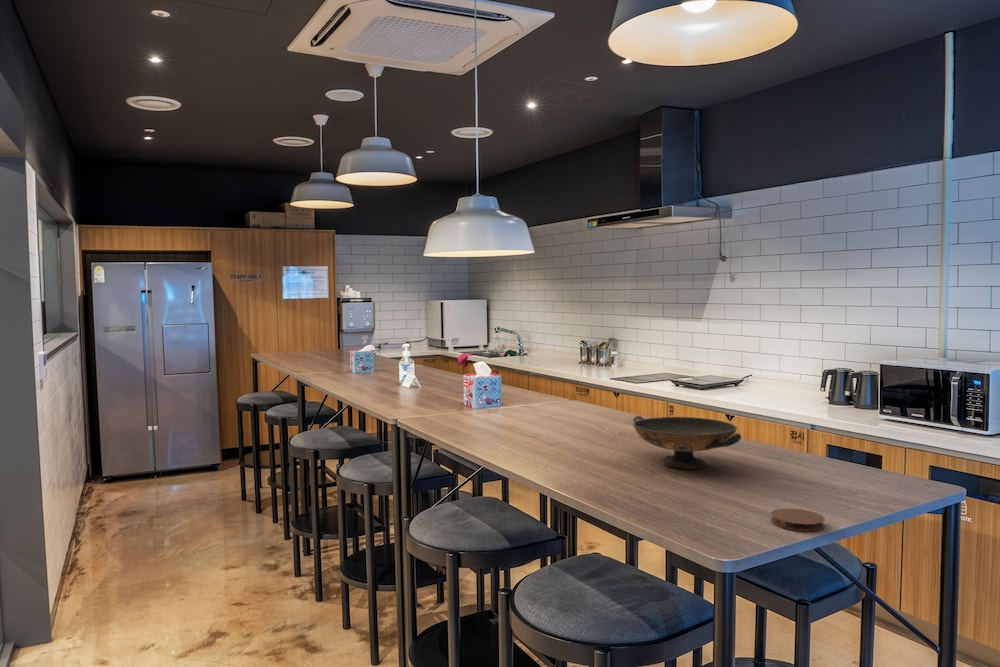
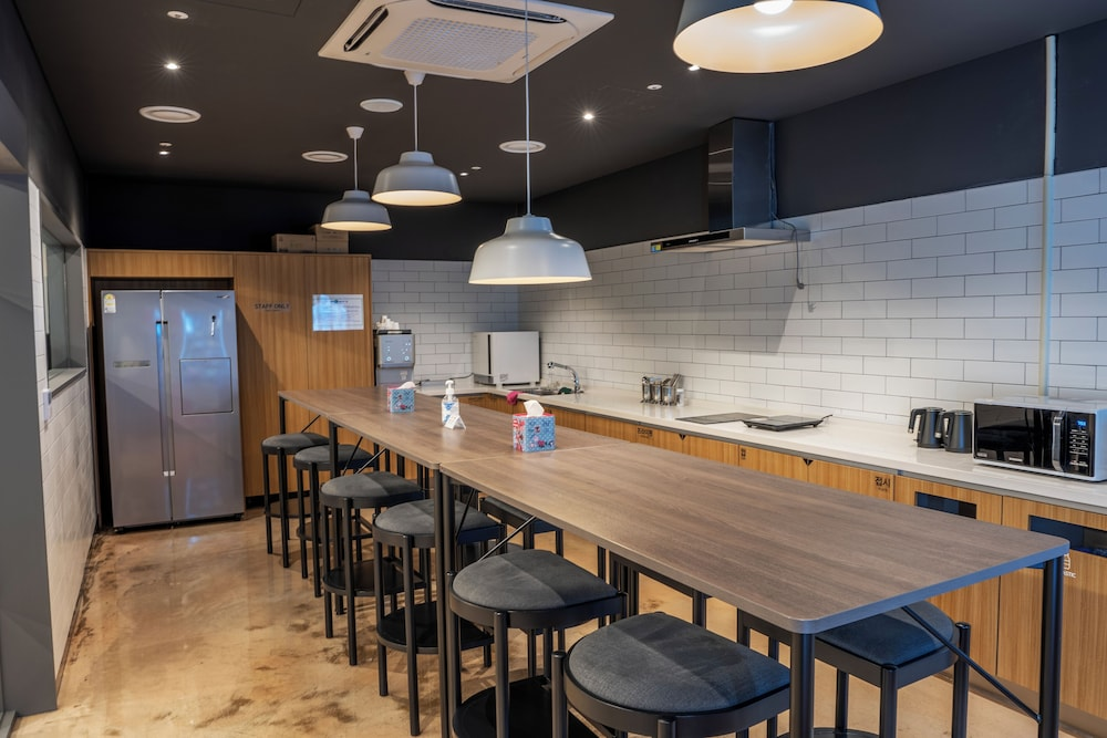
- decorative bowl [632,415,742,470]
- coaster [770,507,826,532]
